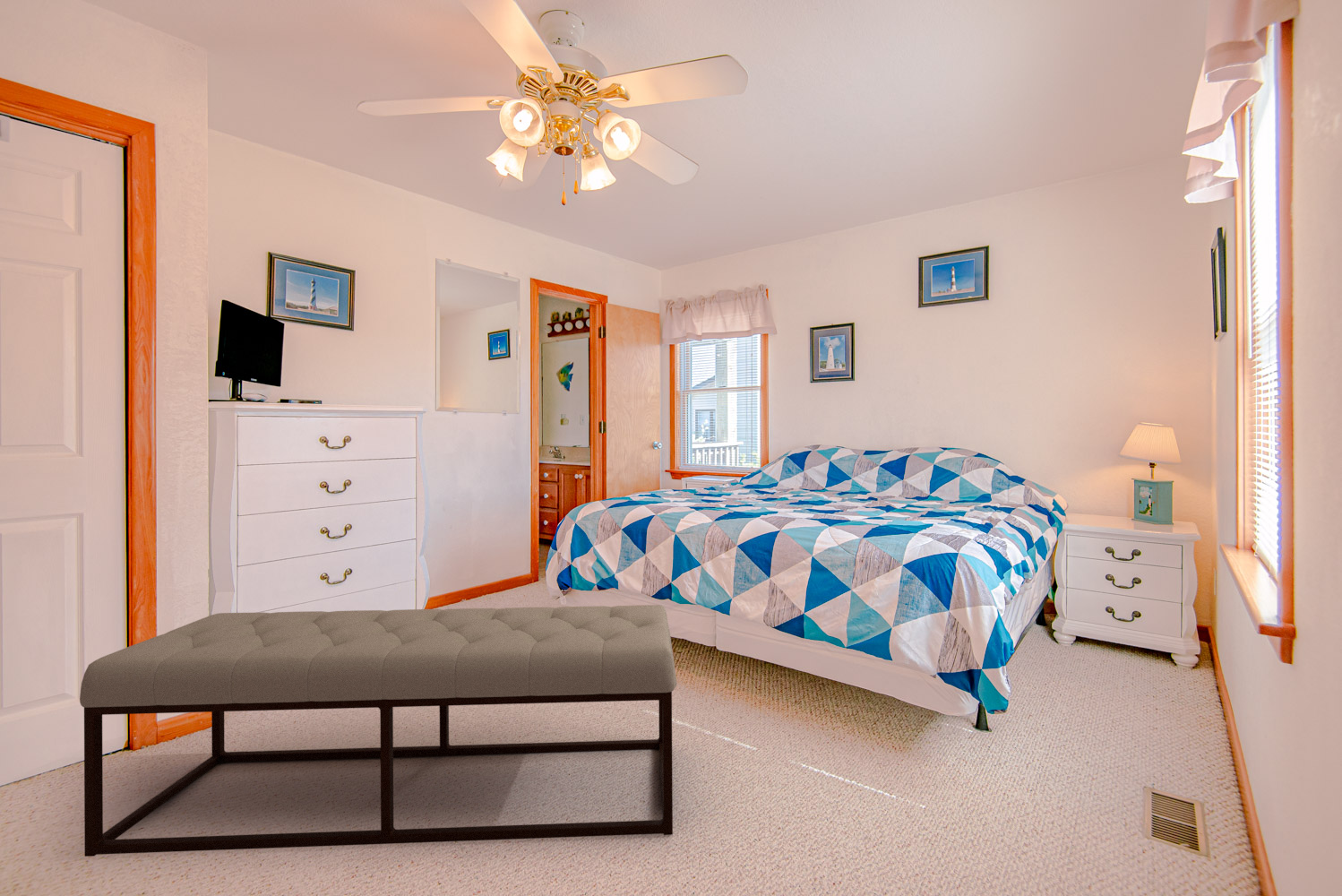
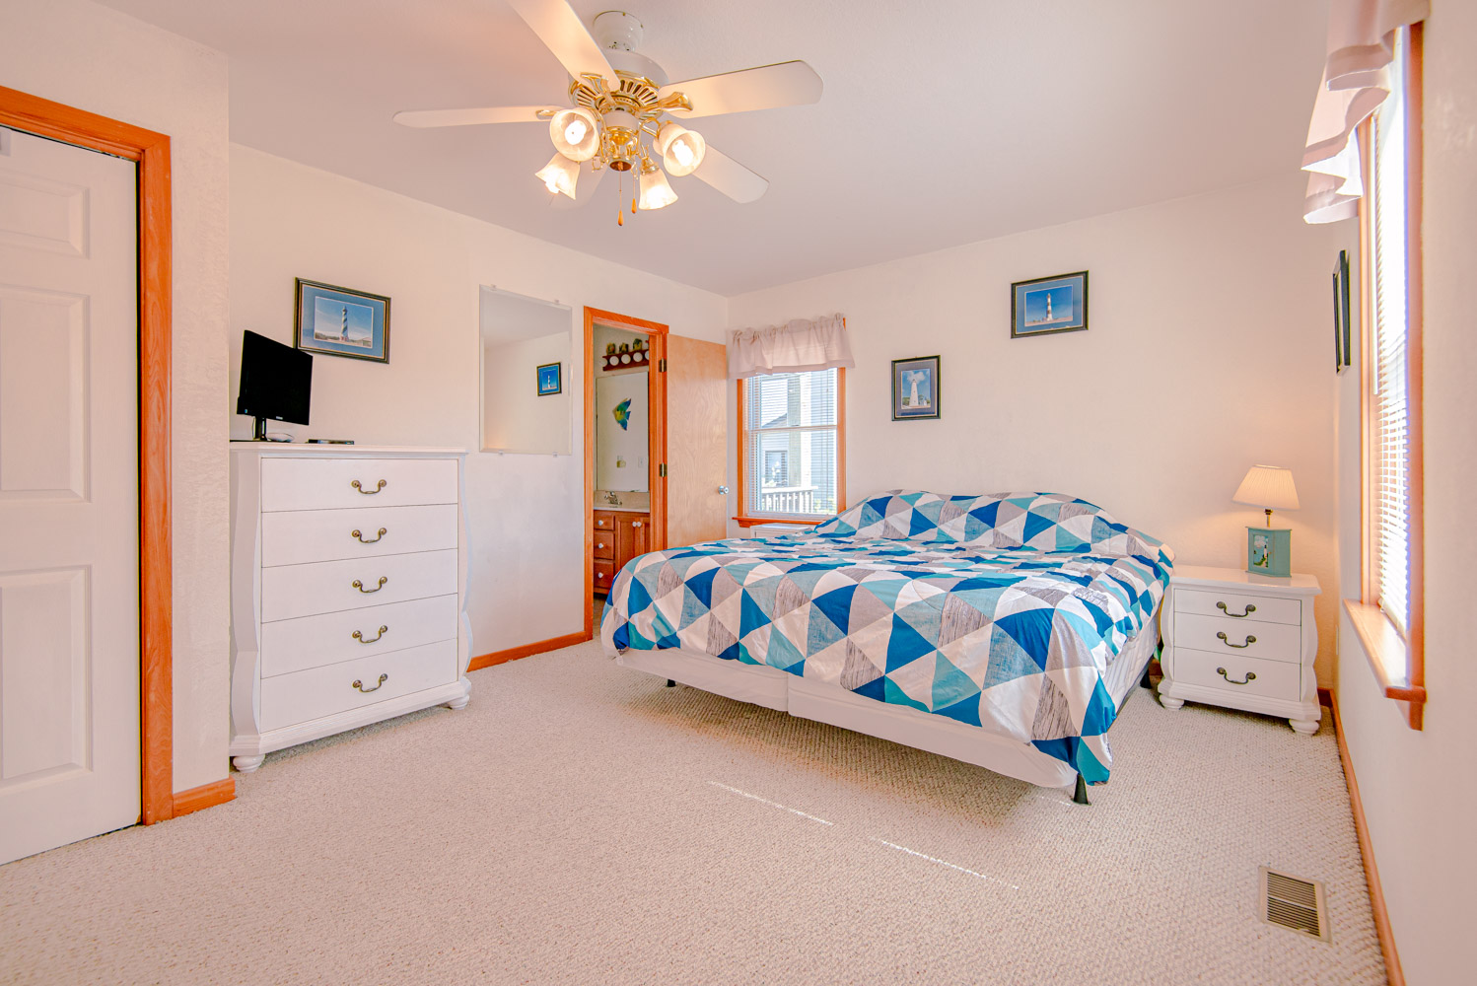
- bench [79,604,678,857]
